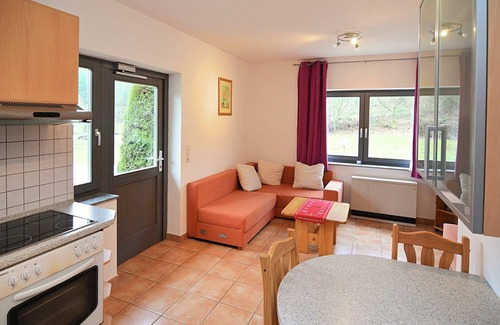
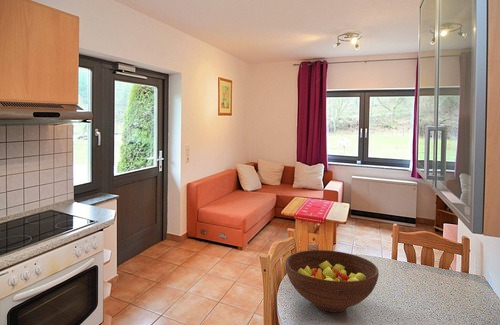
+ fruit bowl [284,249,380,313]
